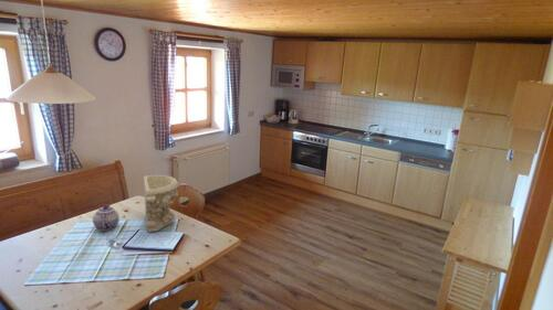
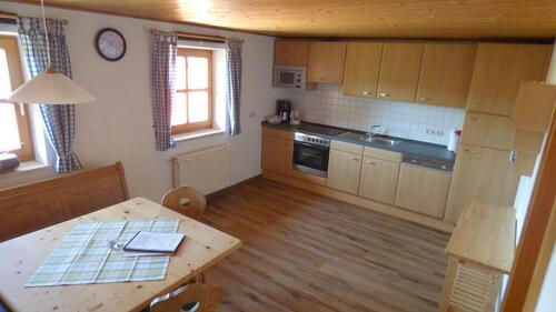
- decorative bowl [143,174,179,233]
- teapot [92,204,121,232]
